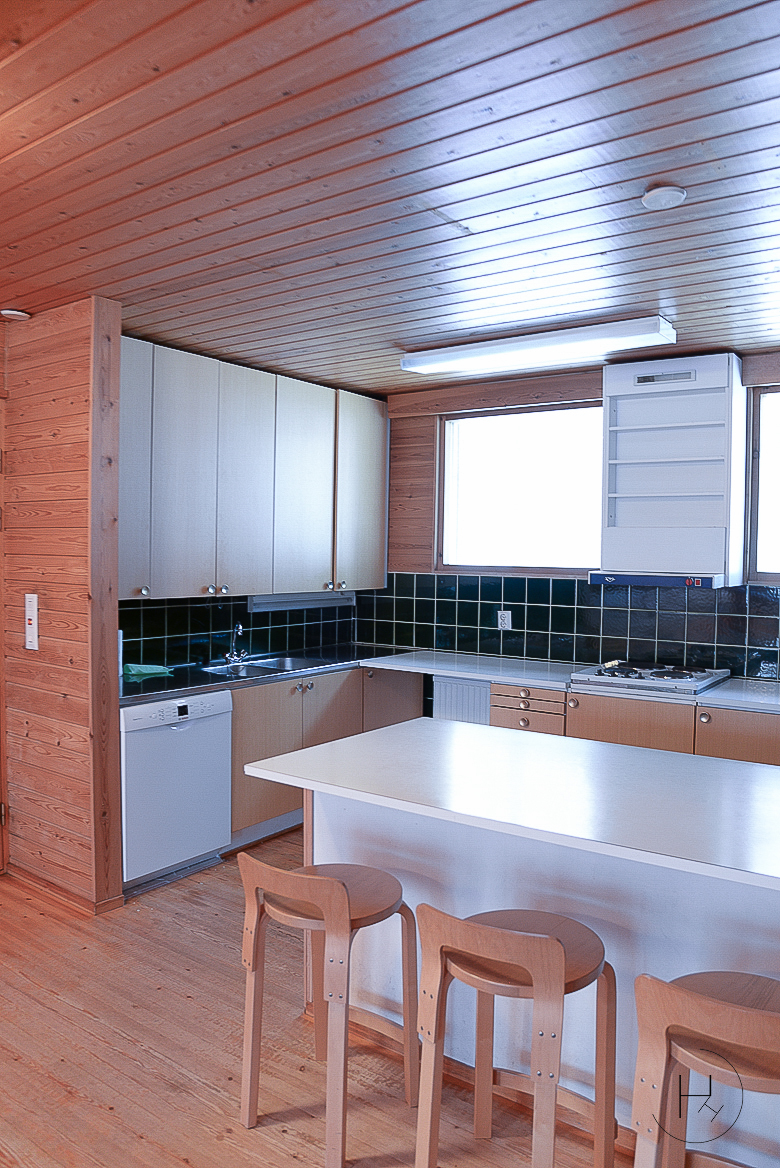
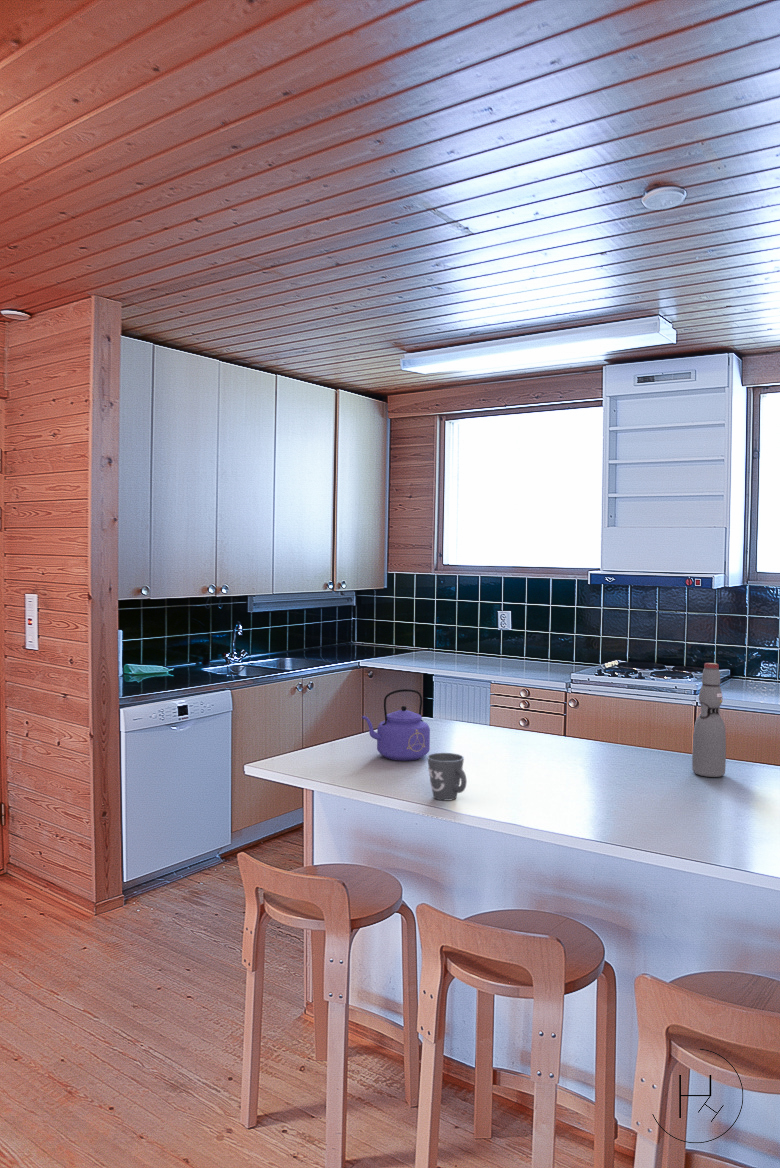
+ kettle [361,688,431,762]
+ bottle [691,662,727,778]
+ mug [426,752,468,801]
